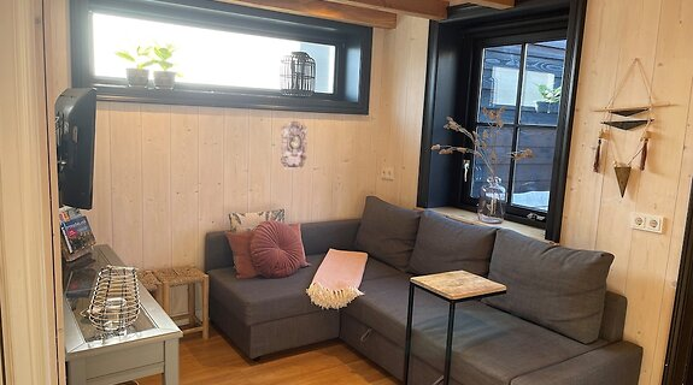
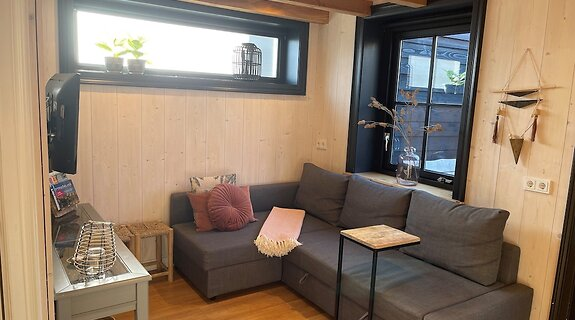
- wall ornament [280,120,309,170]
